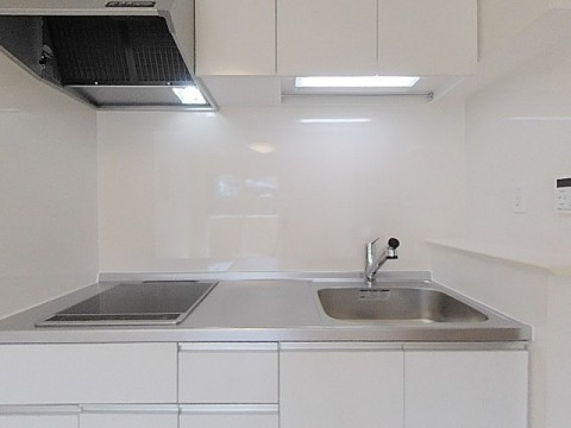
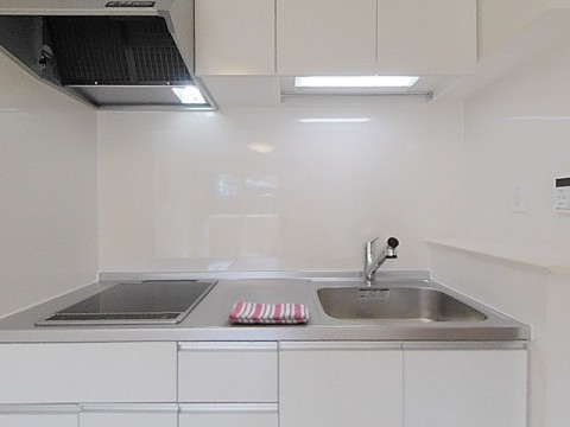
+ dish towel [228,300,310,324]
